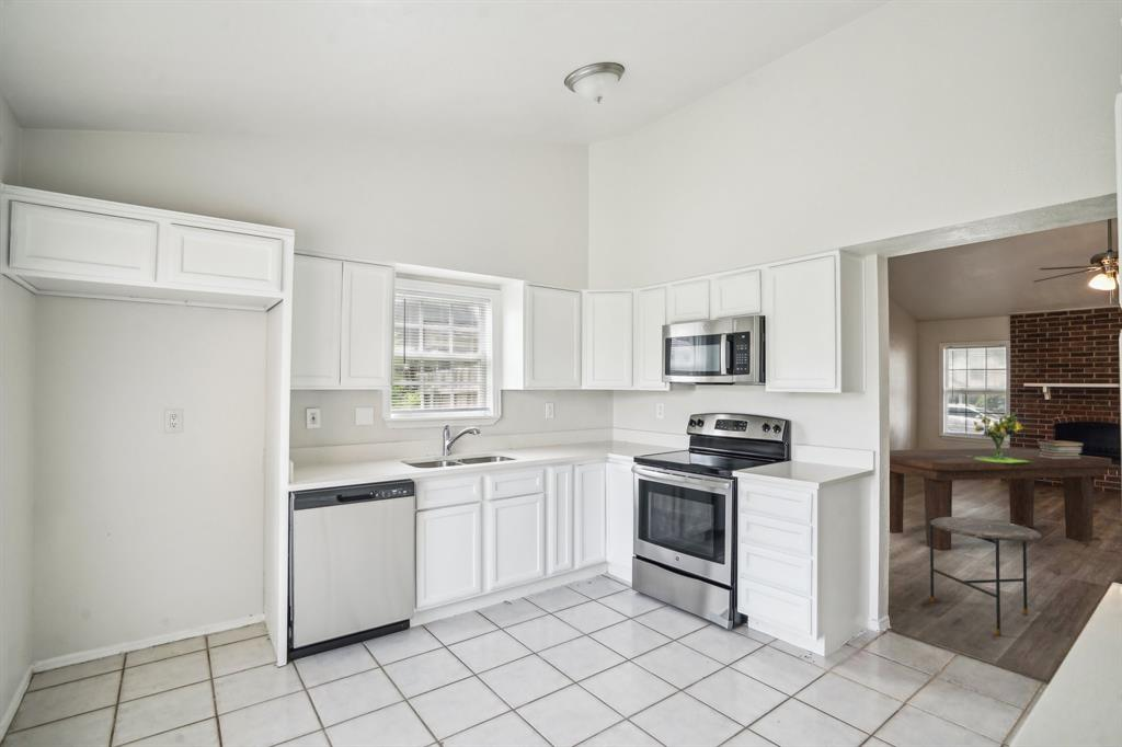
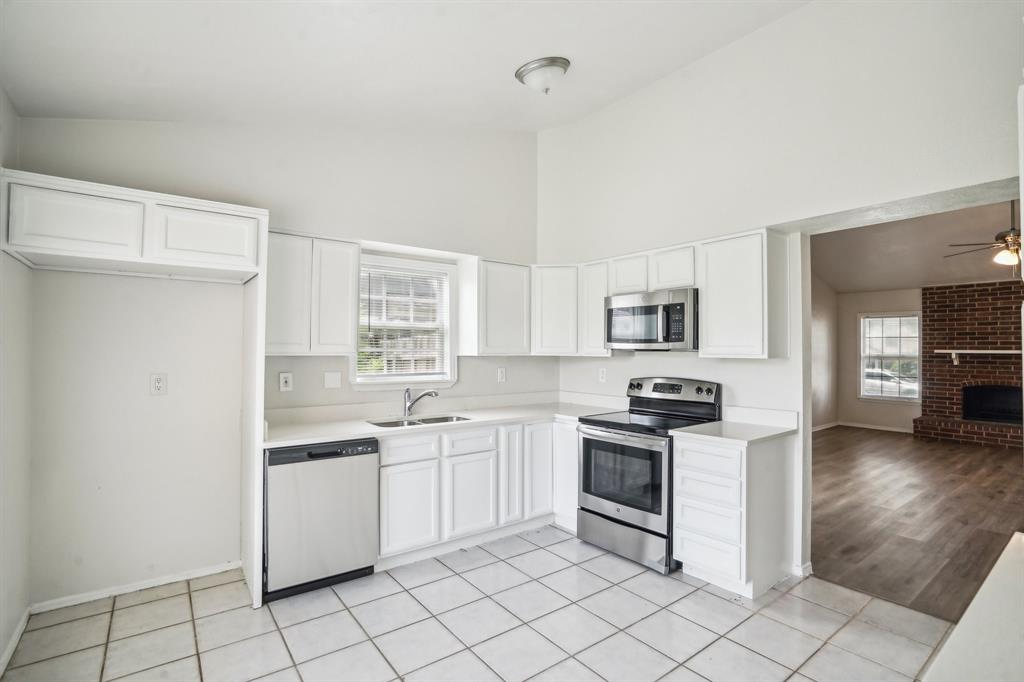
- dining table [889,447,1112,551]
- bouquet [966,412,1029,463]
- book stack [1037,440,1086,459]
- side table [929,516,1042,636]
